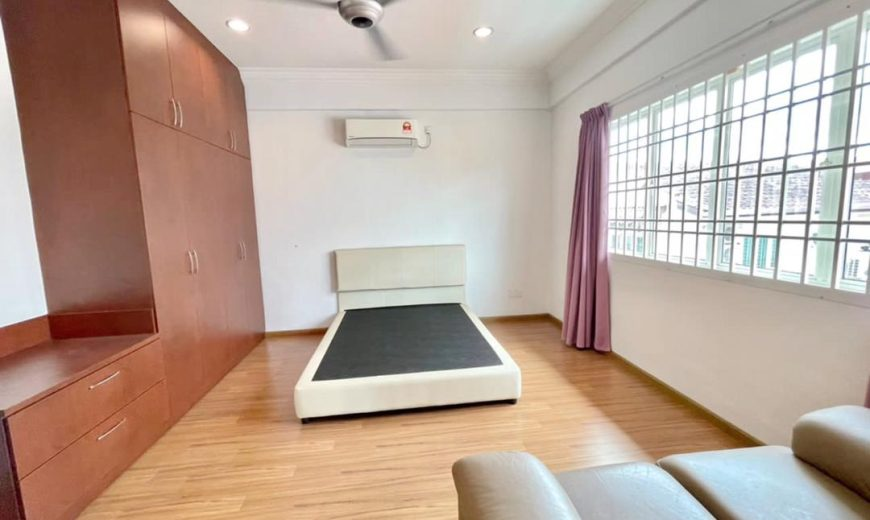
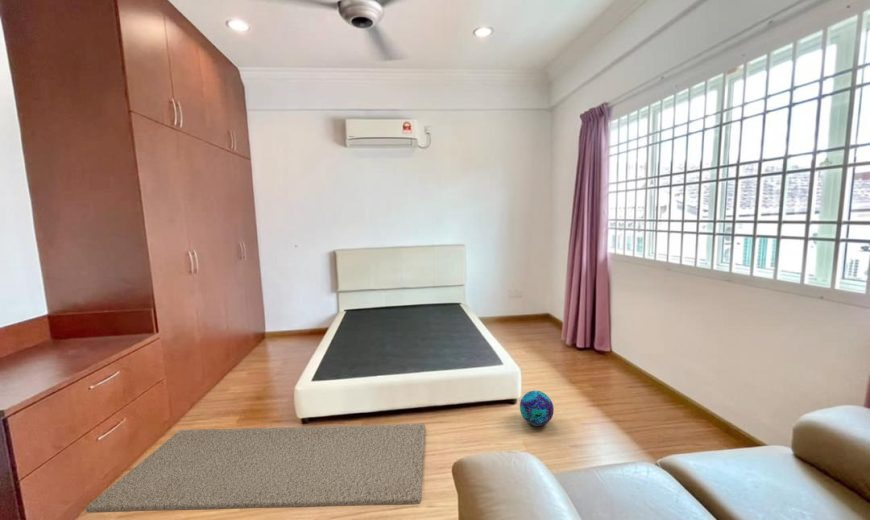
+ rug [84,423,426,514]
+ decorative ball [519,390,555,427]
